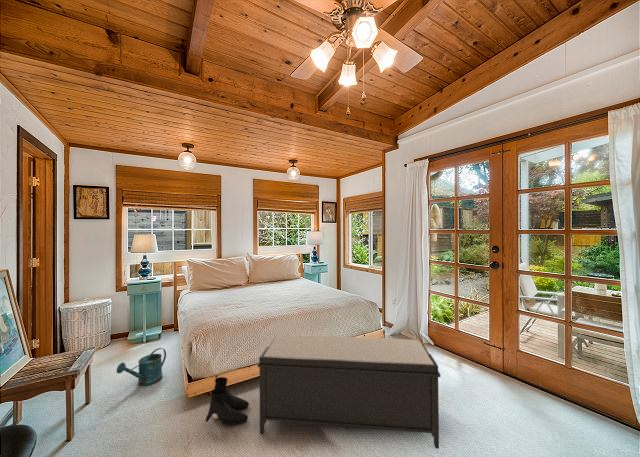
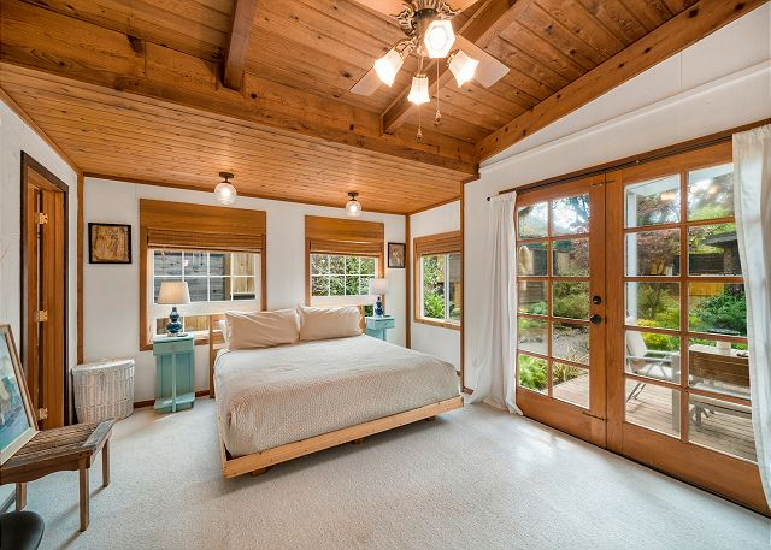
- bench [257,334,442,450]
- watering can [116,347,167,387]
- boots [205,376,250,426]
